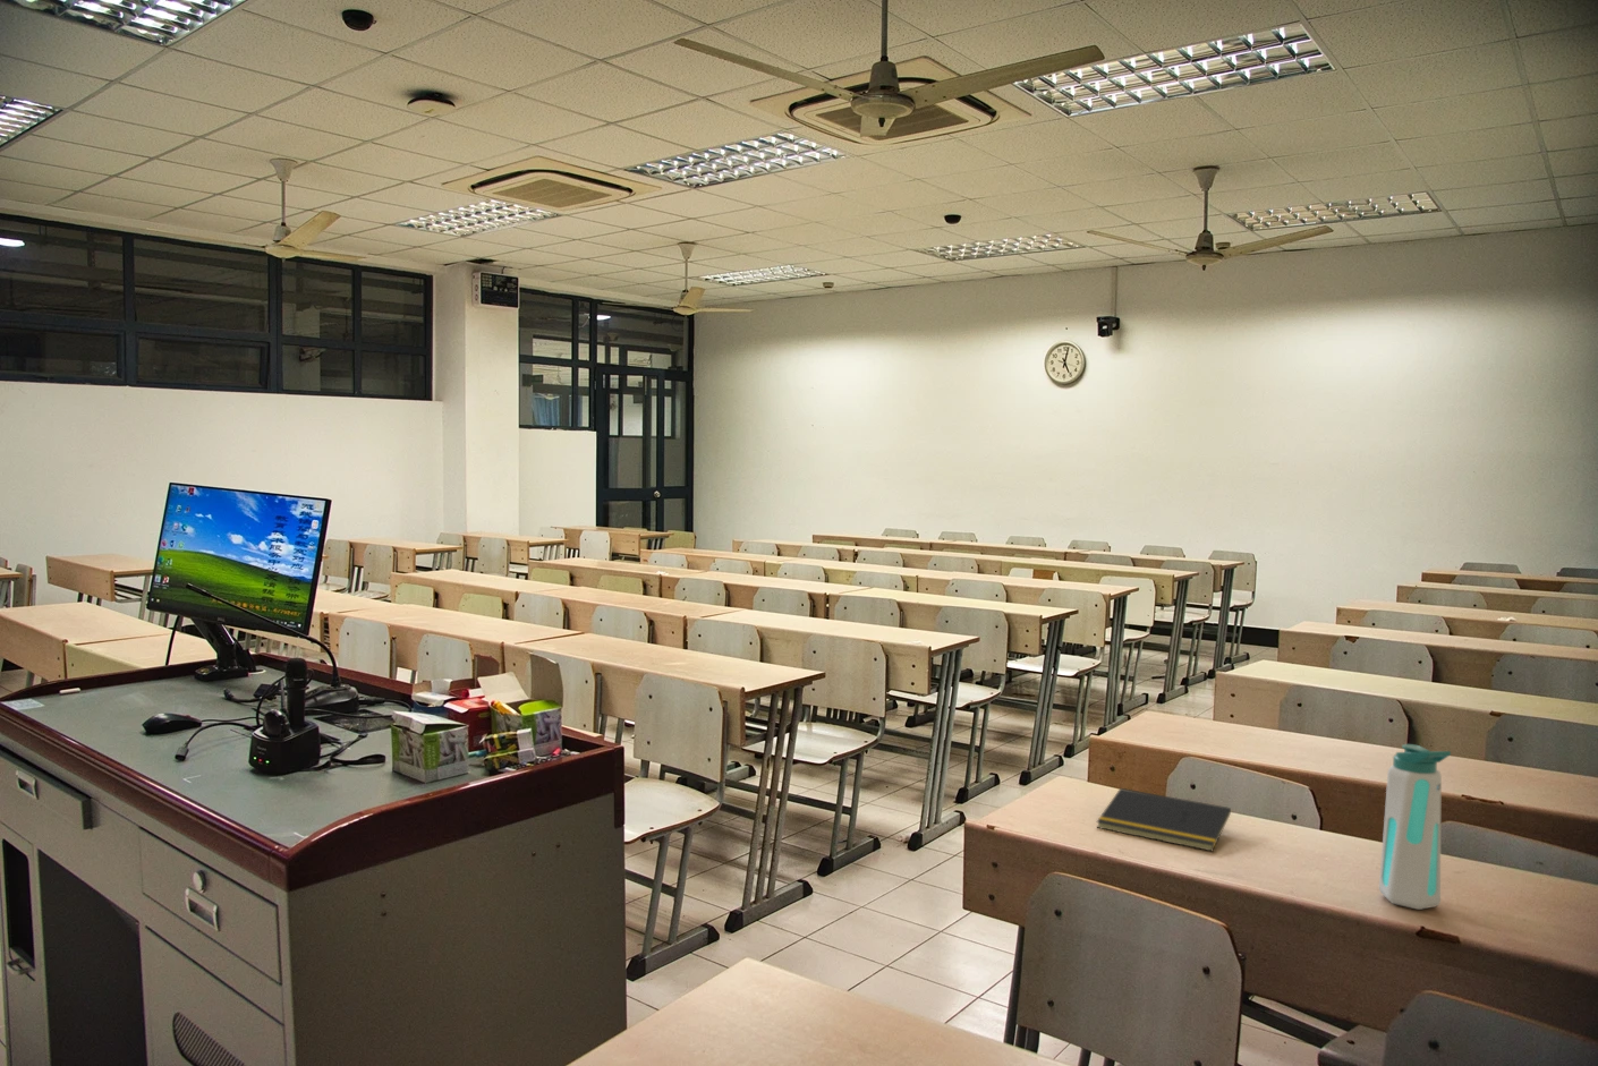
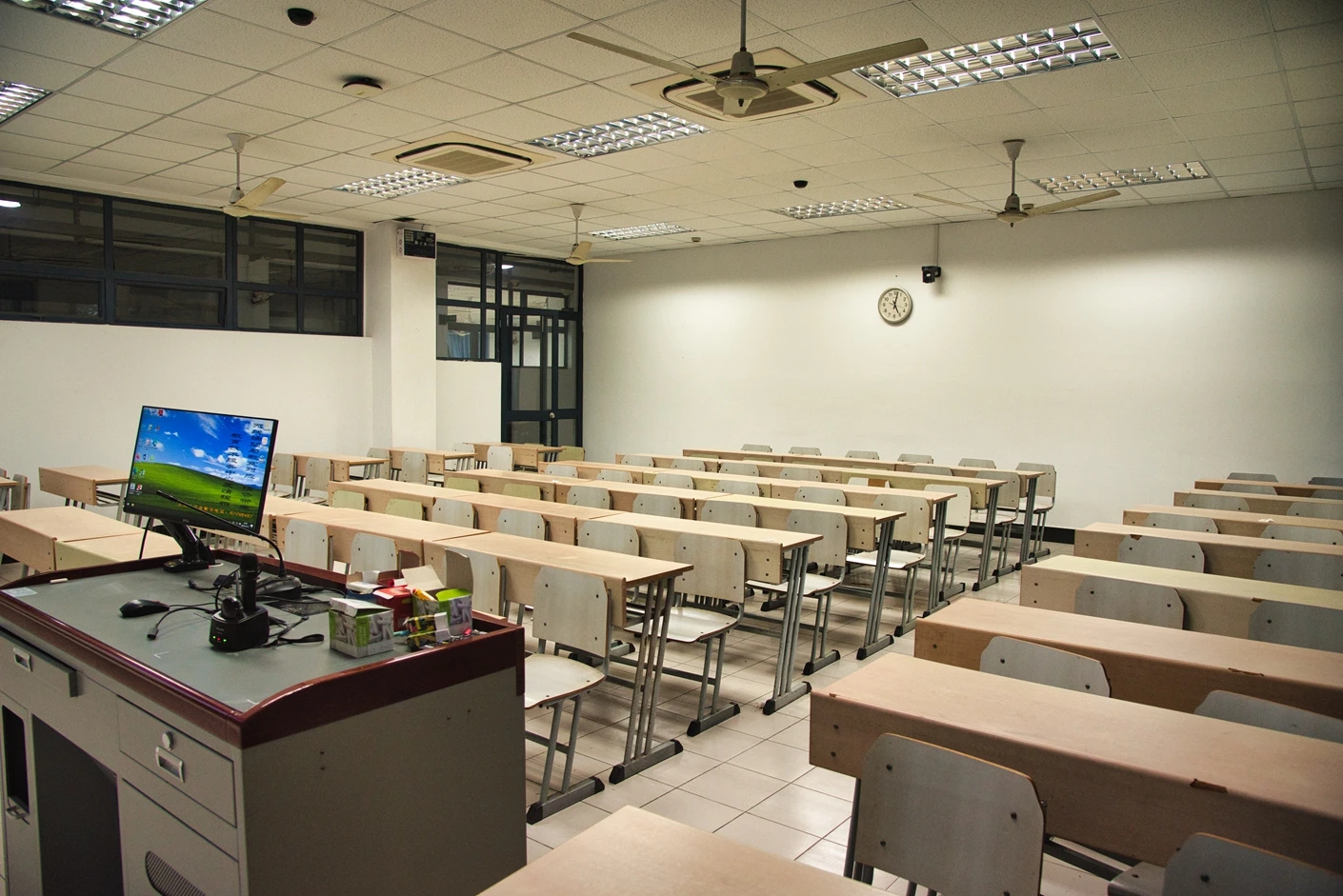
- notepad [1096,788,1232,852]
- water bottle [1378,744,1452,911]
